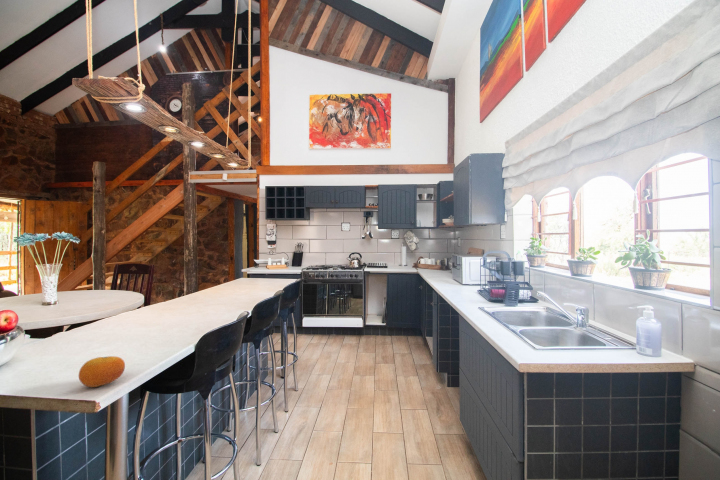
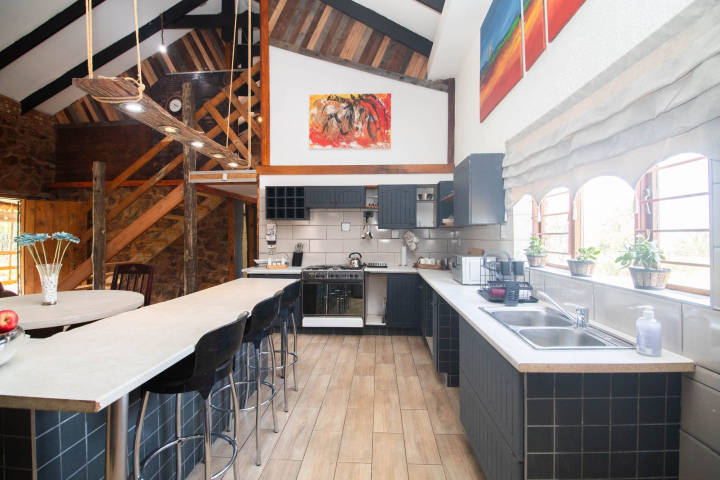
- fruit [78,355,126,388]
